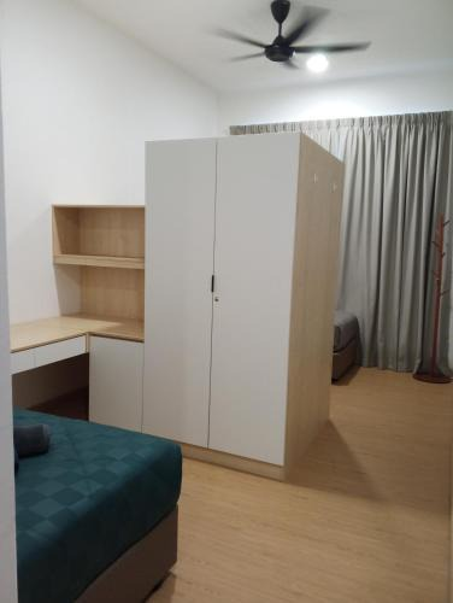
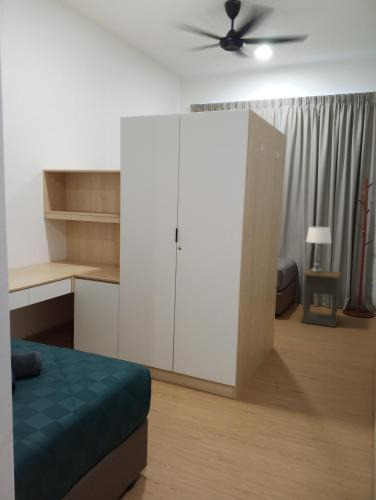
+ table lamp [305,226,333,273]
+ nightstand [300,268,343,328]
